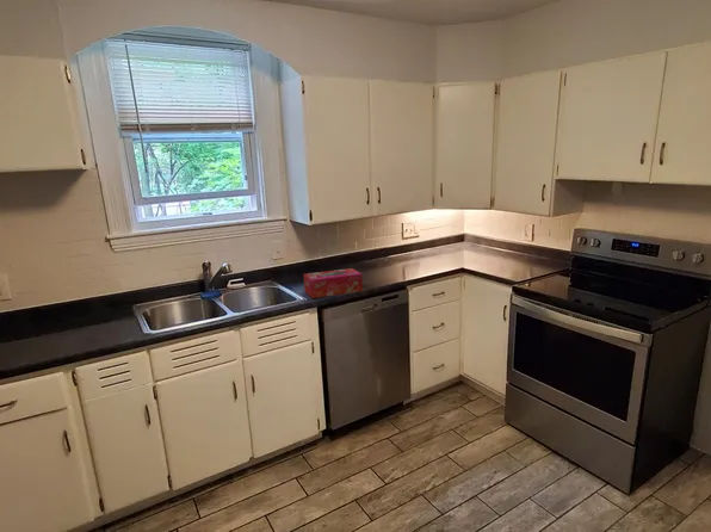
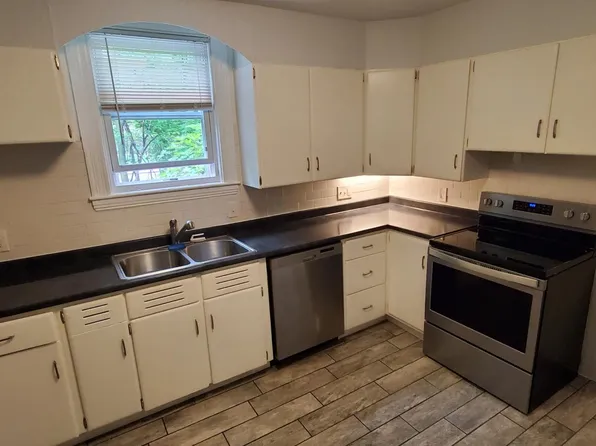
- tissue box [303,267,364,299]
